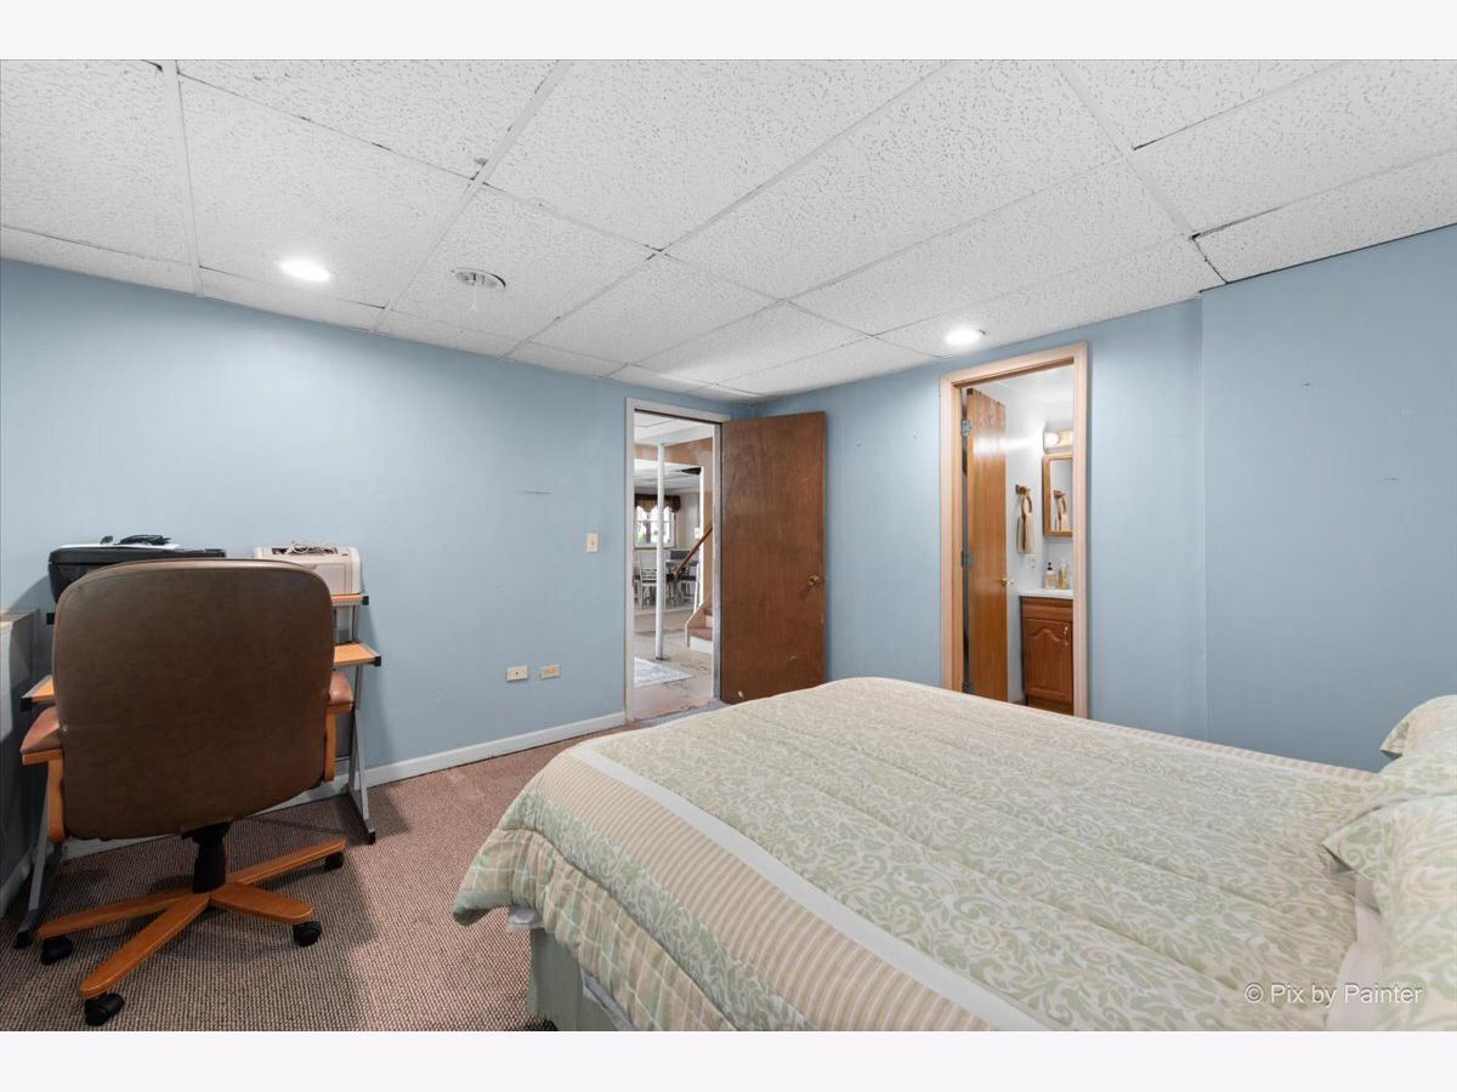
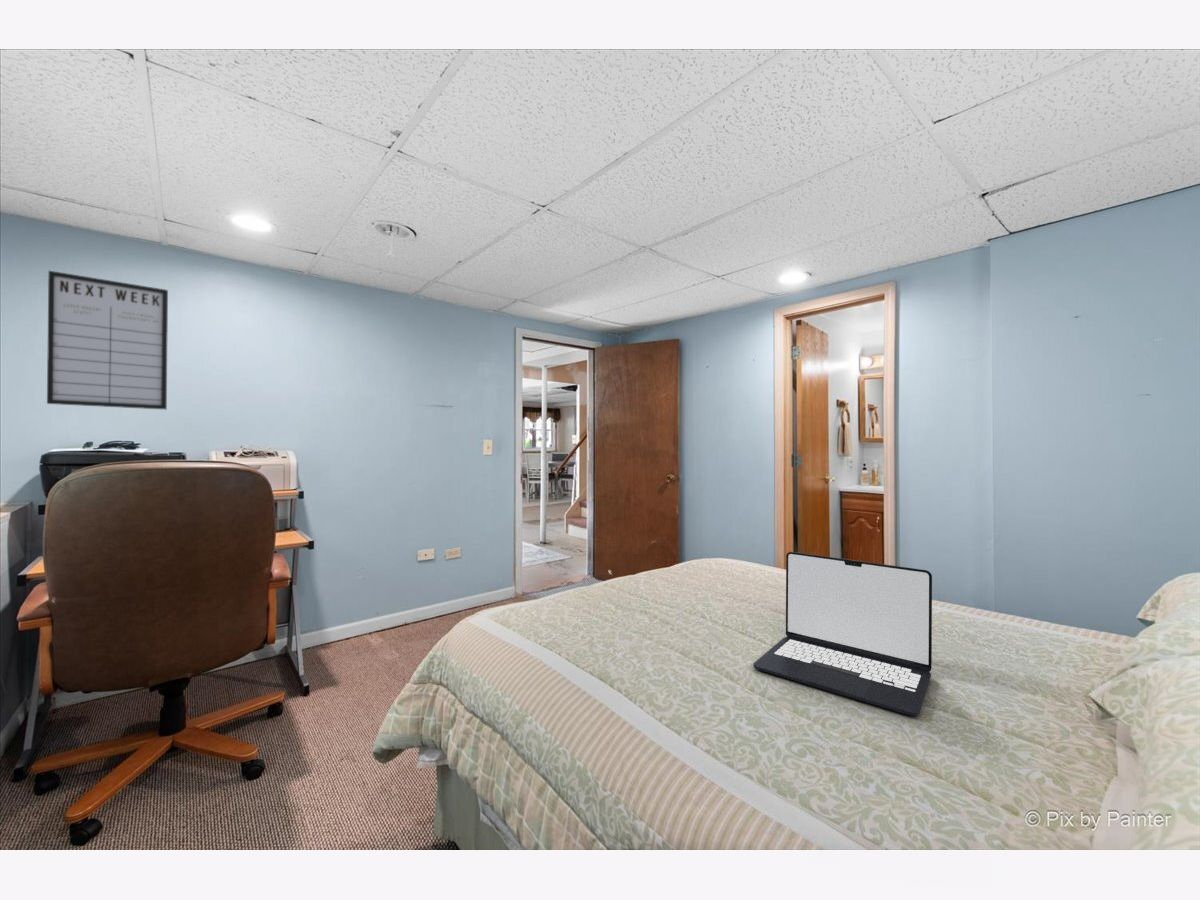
+ writing board [46,270,169,411]
+ laptop [752,551,933,717]
